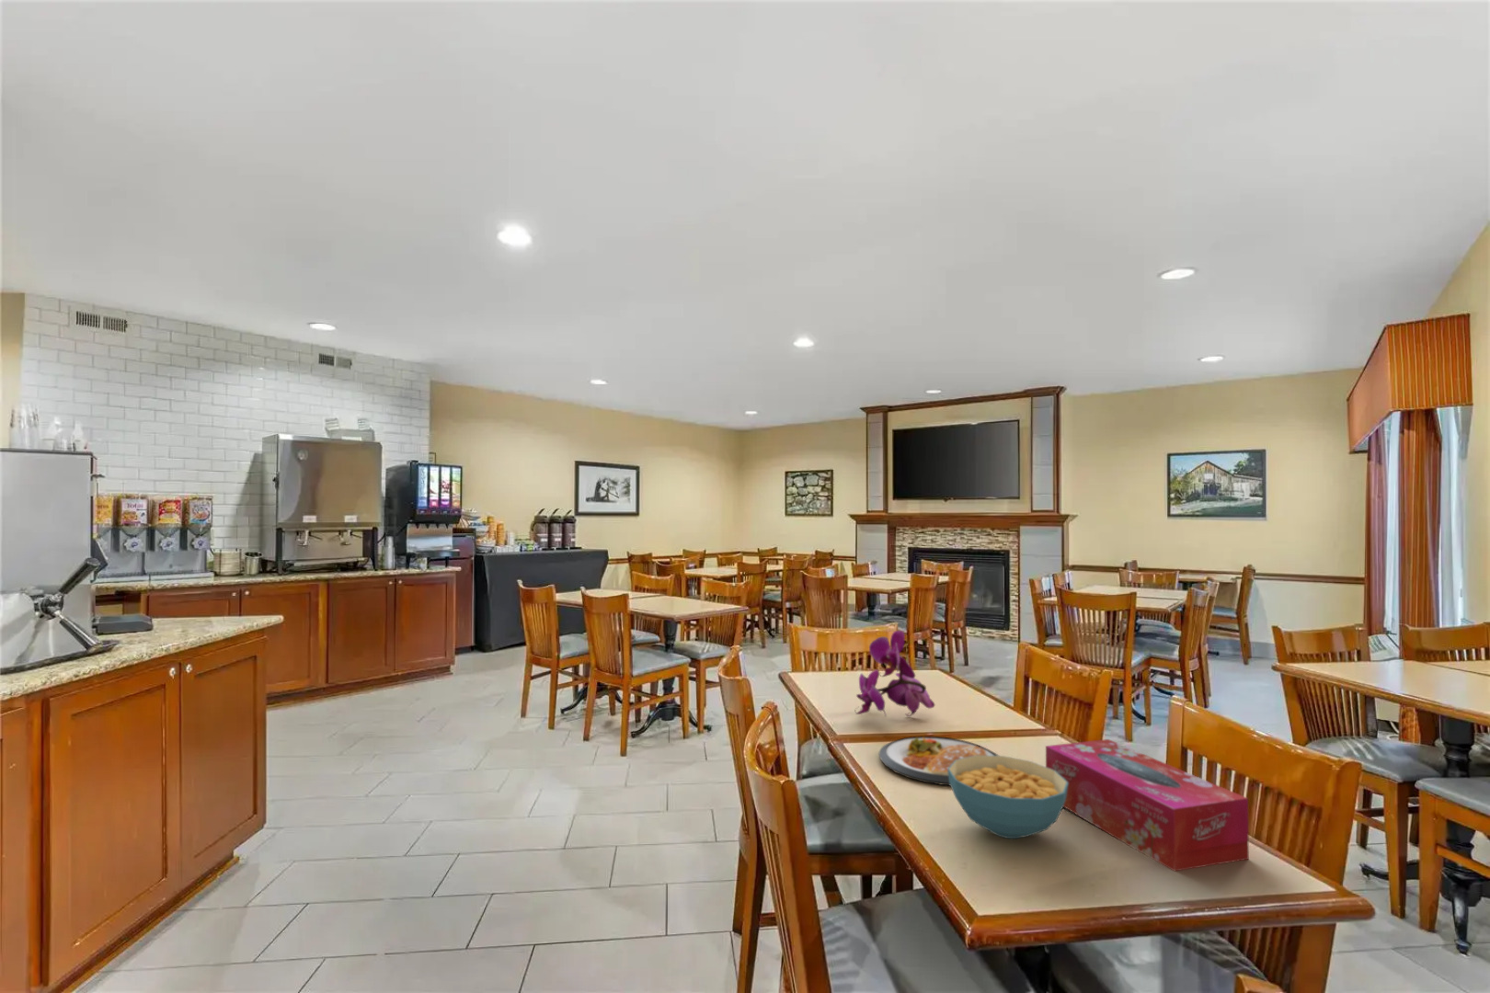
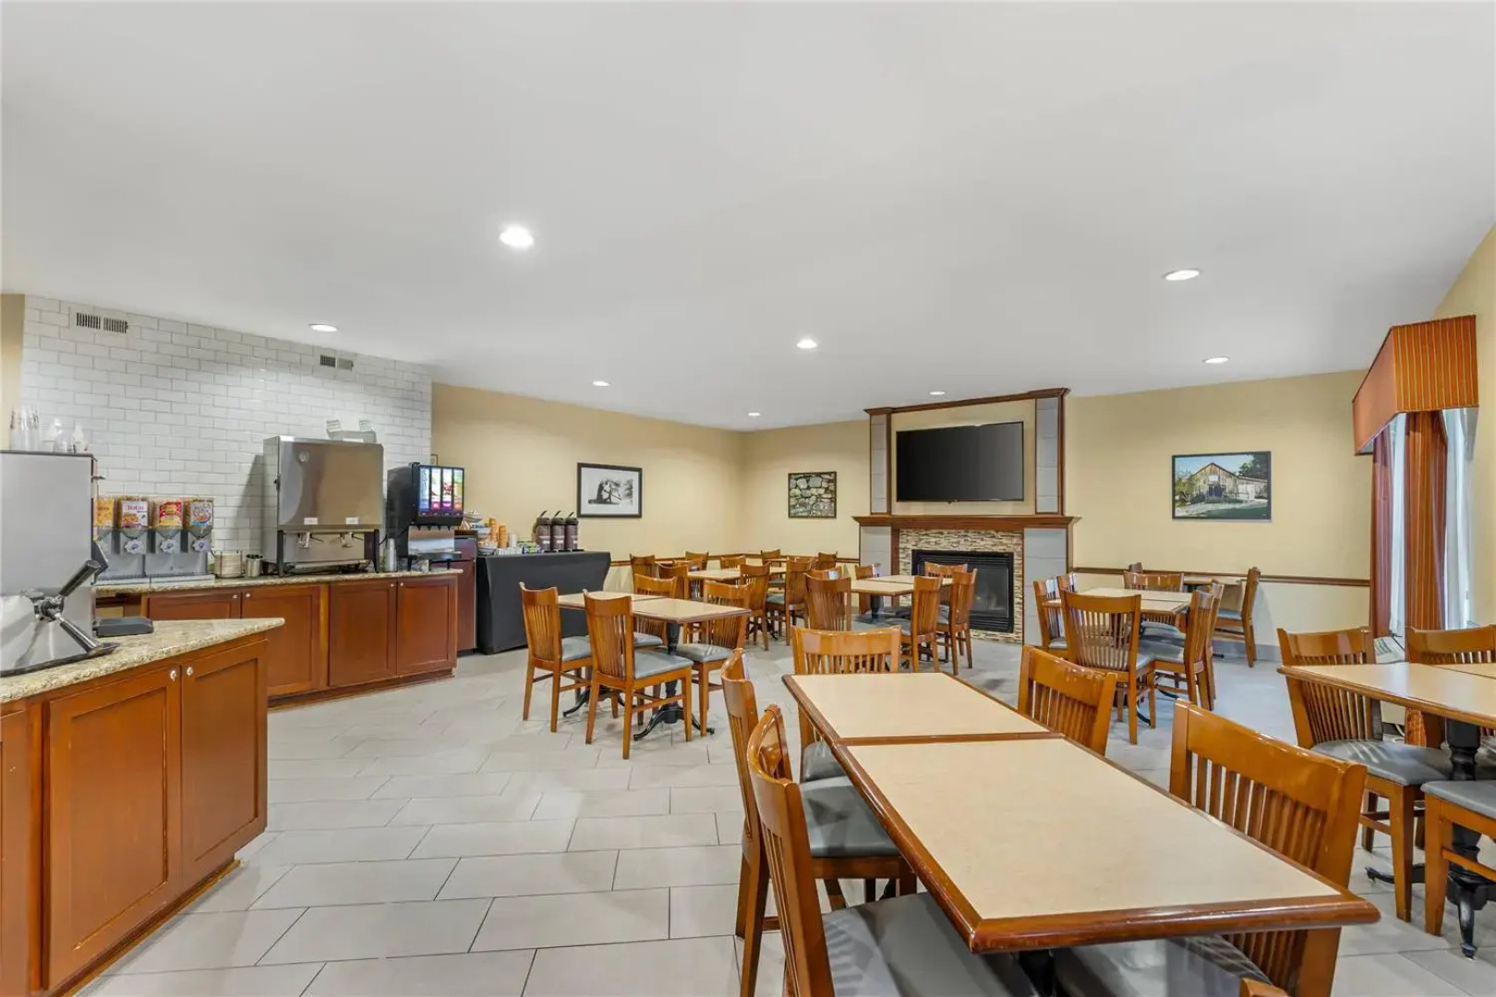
- flower [855,629,937,717]
- dish [878,736,1000,786]
- cereal bowl [948,755,1068,839]
- tissue box [1044,738,1249,872]
